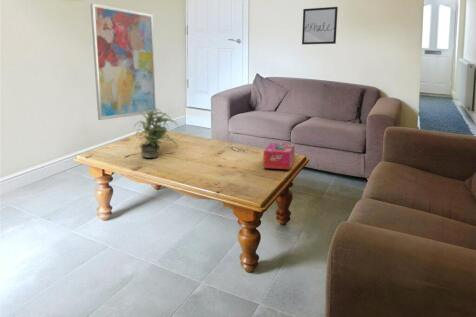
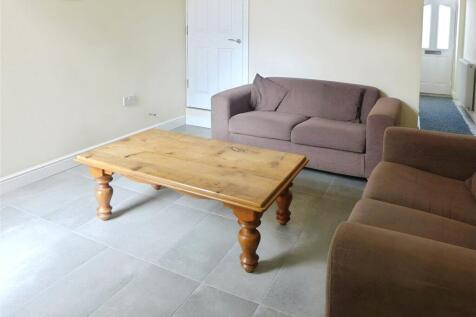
- wall art [89,2,157,121]
- potted plant [130,102,179,159]
- tissue box [262,142,296,170]
- wall art [301,6,339,45]
